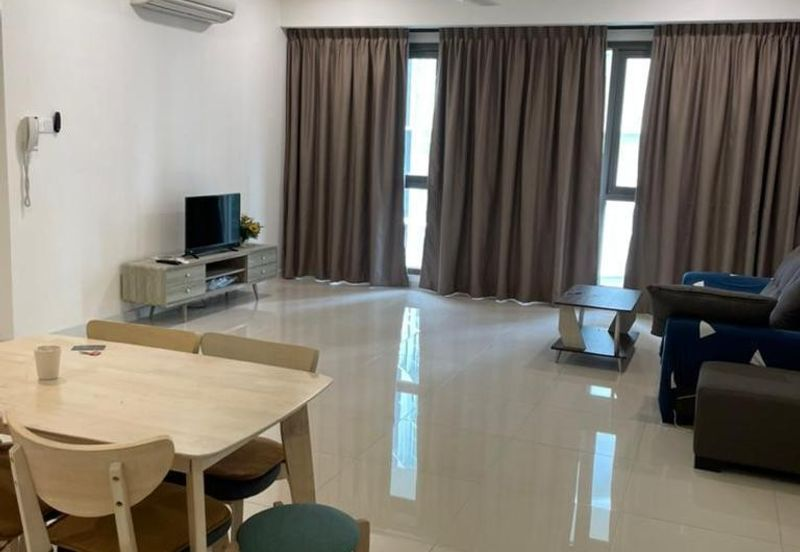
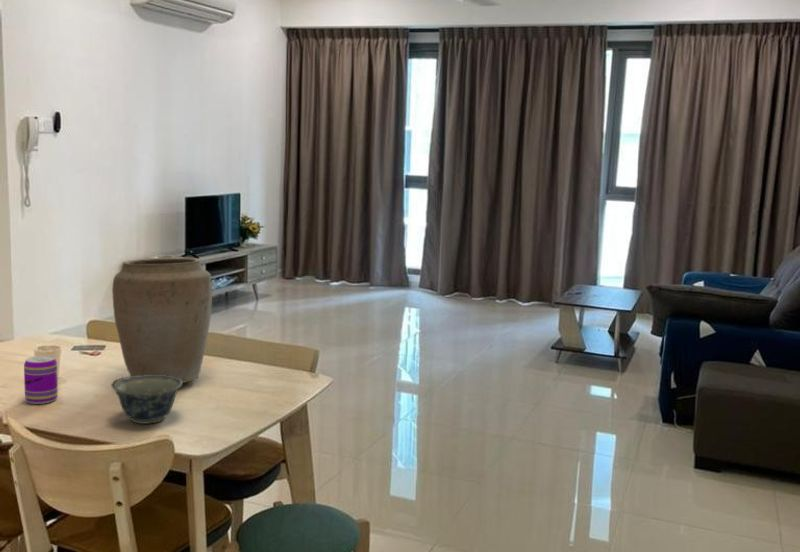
+ vase [111,257,213,384]
+ bowl [110,375,183,425]
+ beverage can [23,355,59,405]
